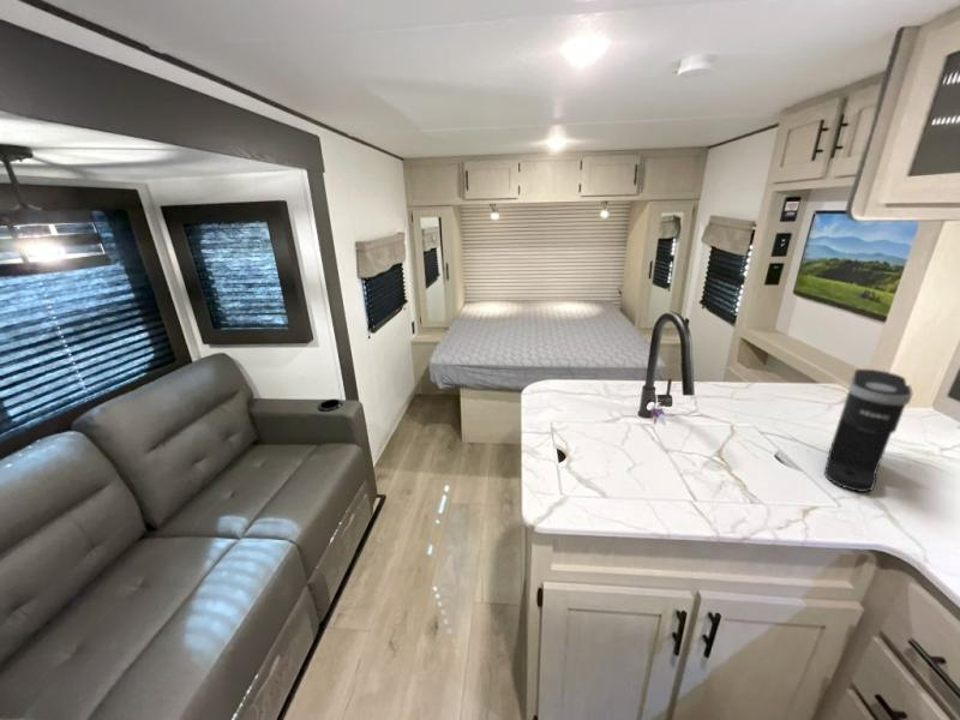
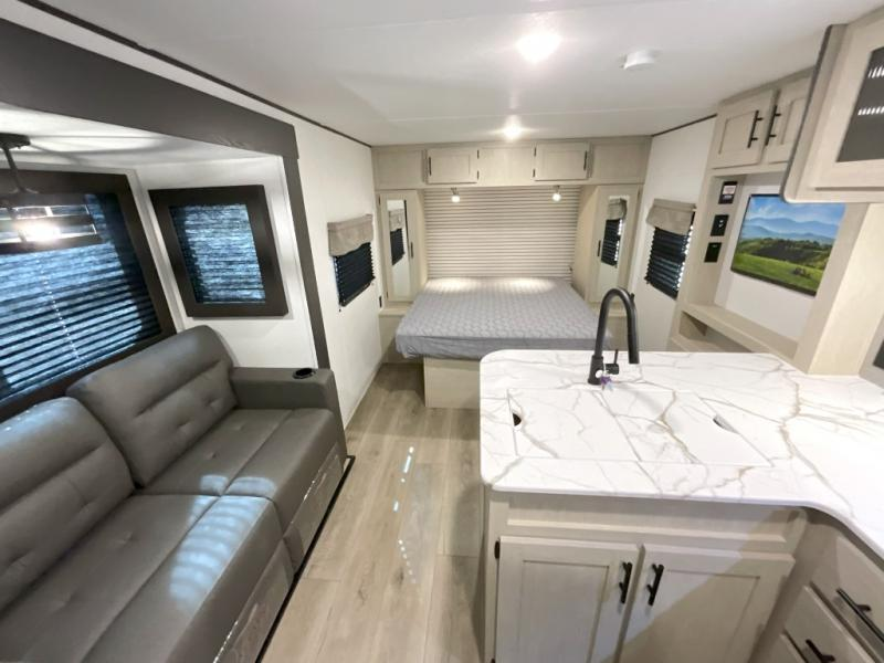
- coffee maker [823,368,913,493]
